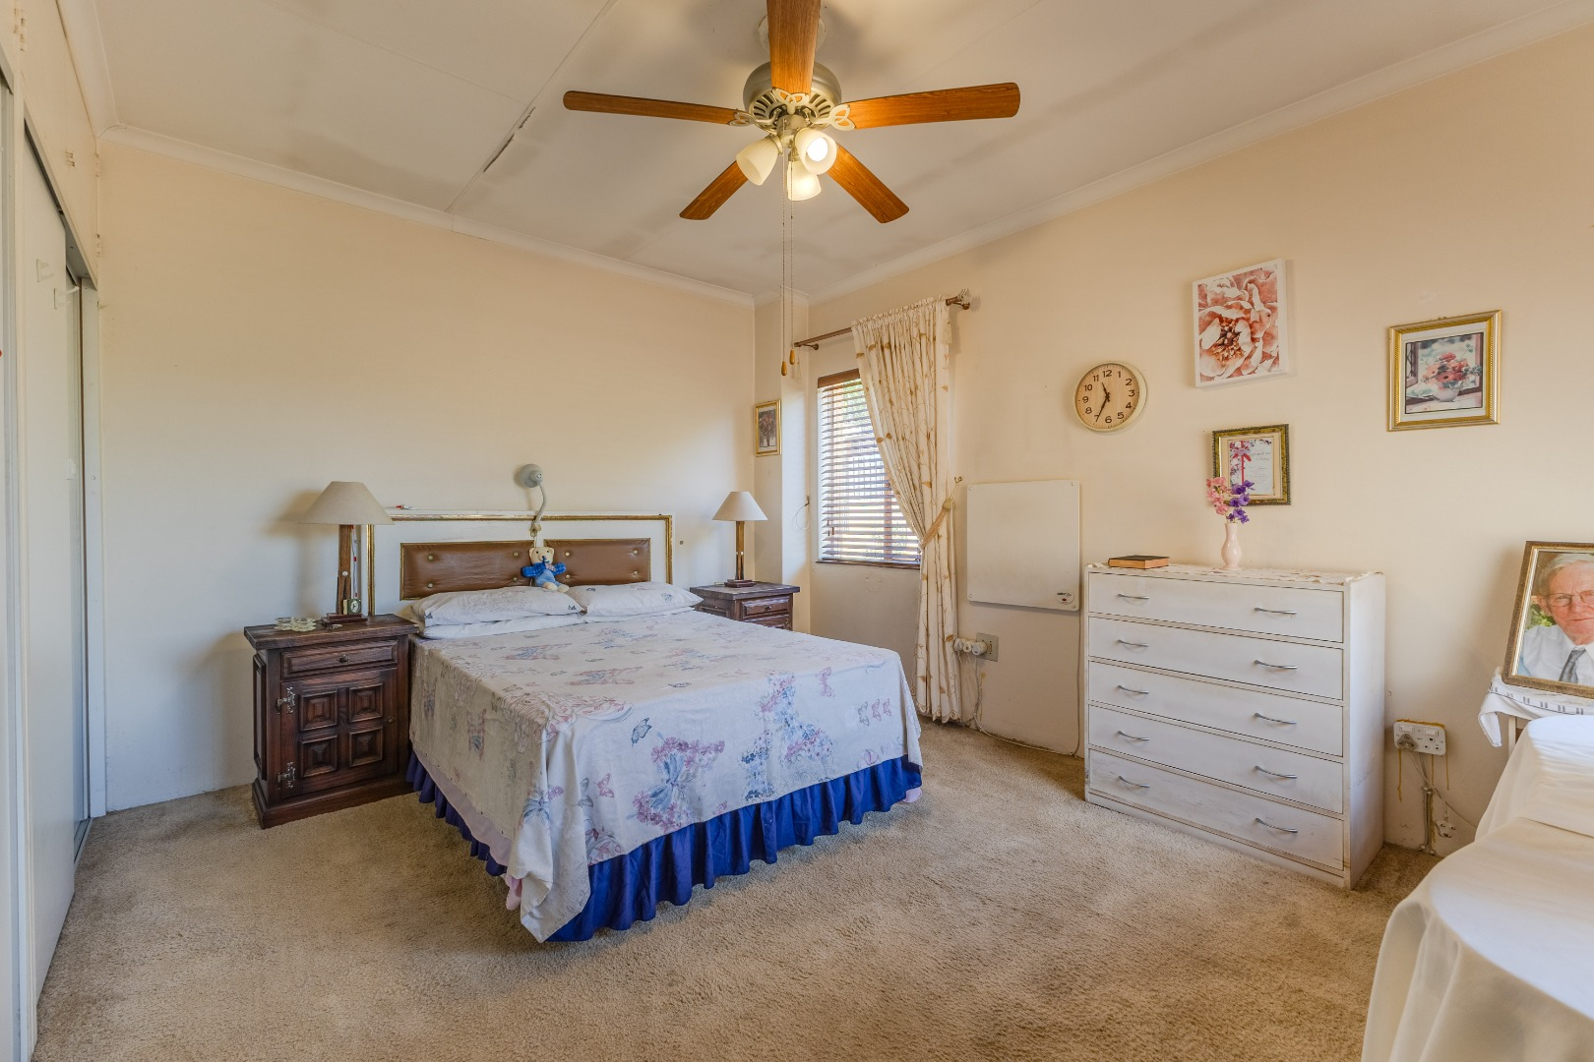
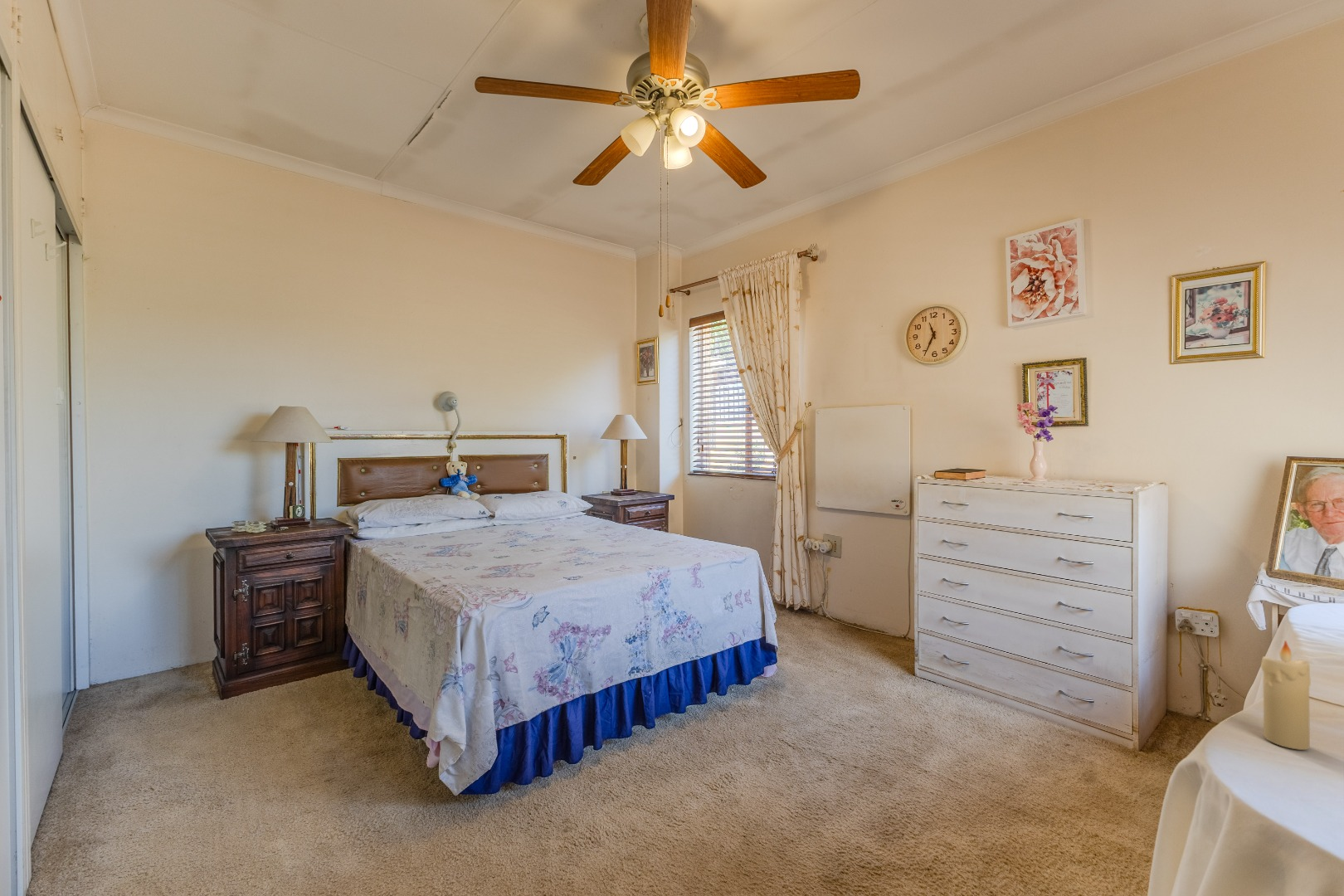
+ candle [1260,640,1312,751]
